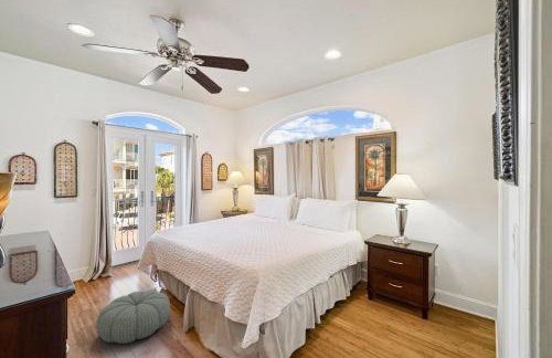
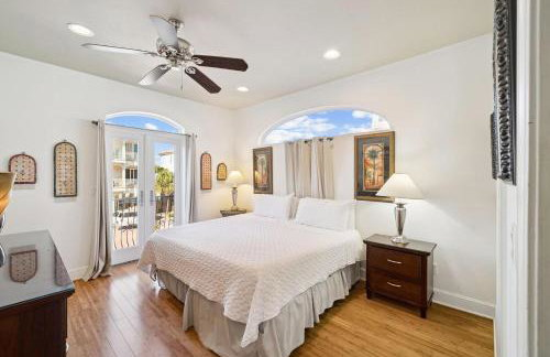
- pouf [95,289,171,345]
